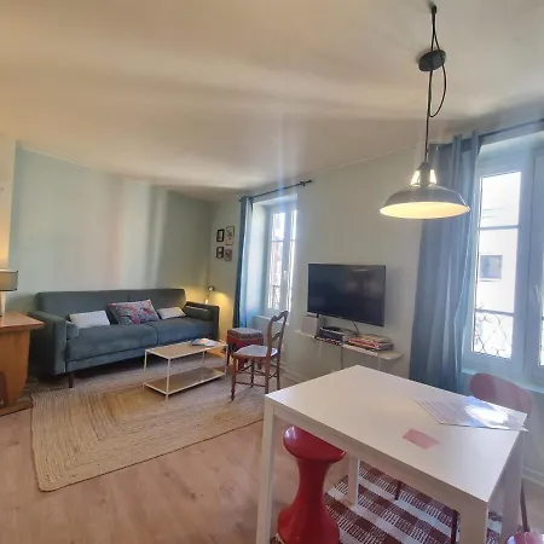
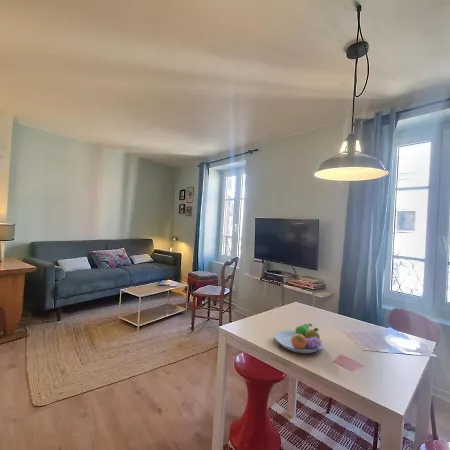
+ fruit bowl [274,322,324,354]
